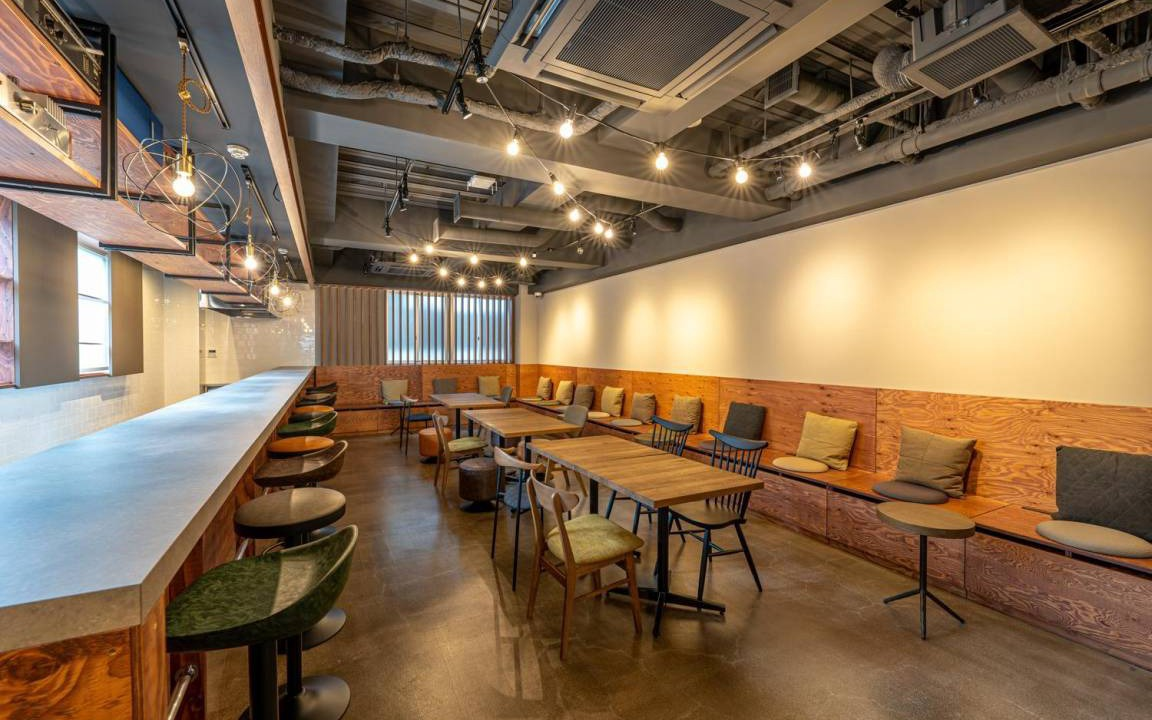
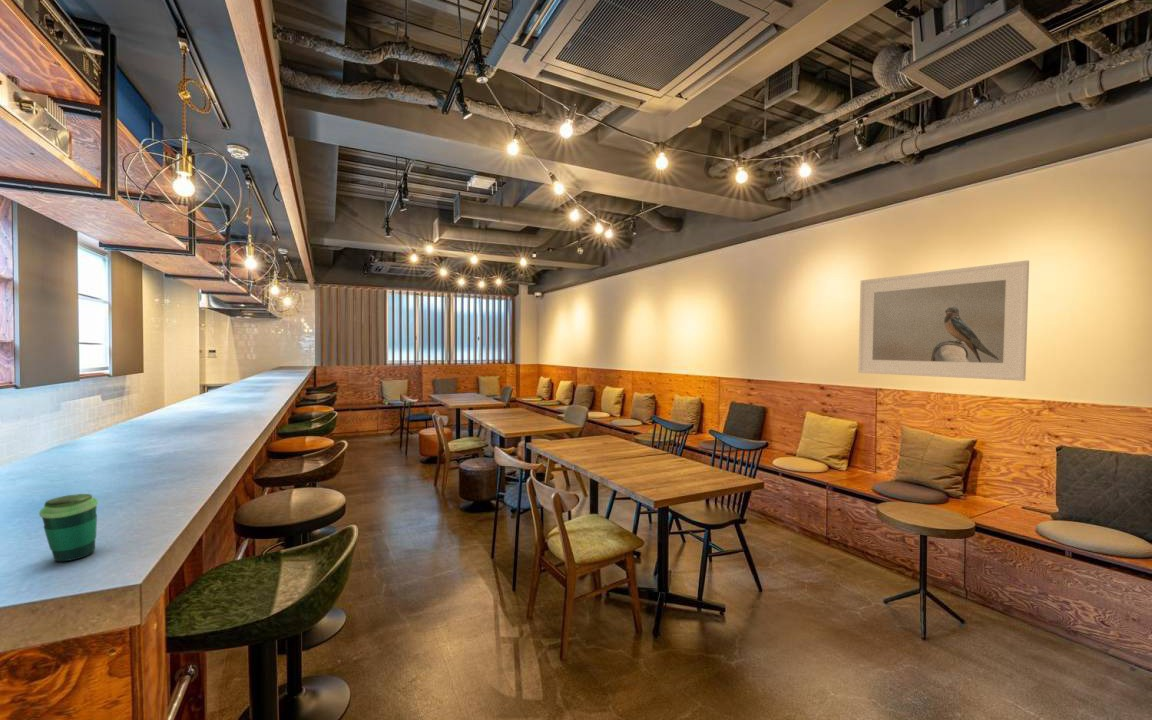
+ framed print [857,259,1030,382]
+ cup [38,493,99,562]
